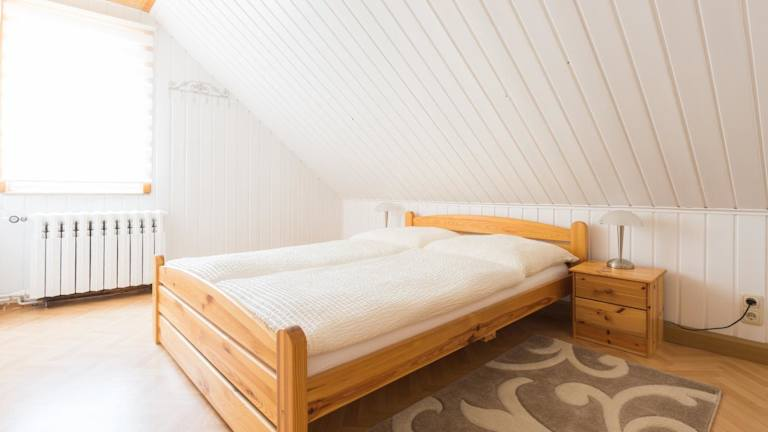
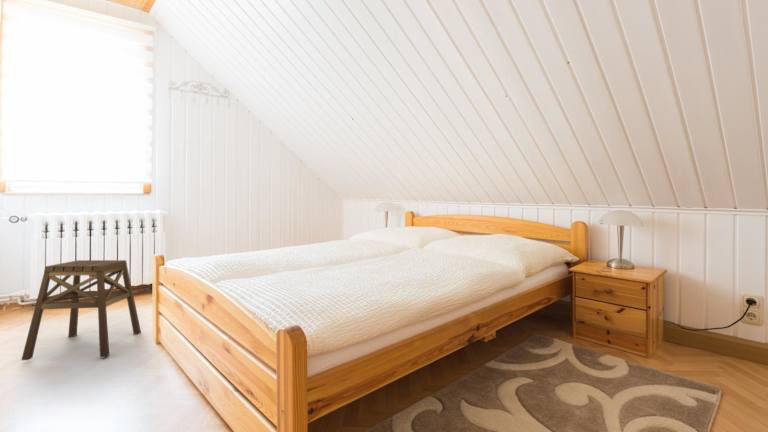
+ stool [21,259,142,361]
